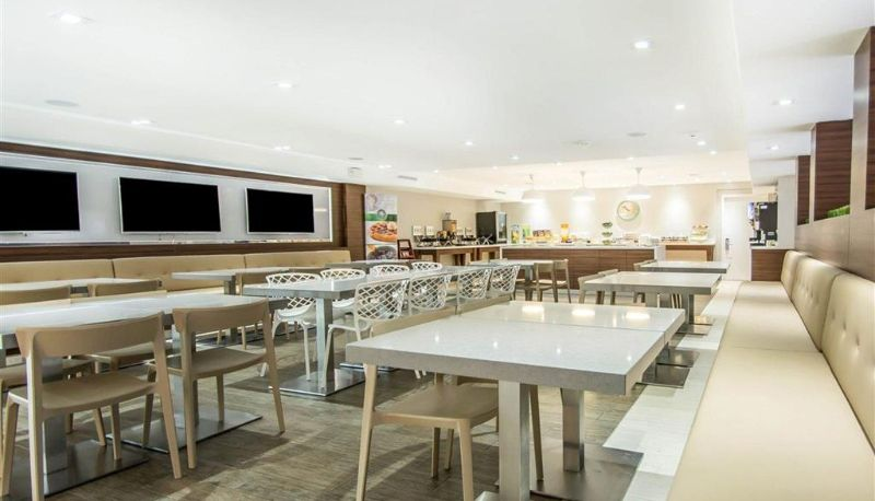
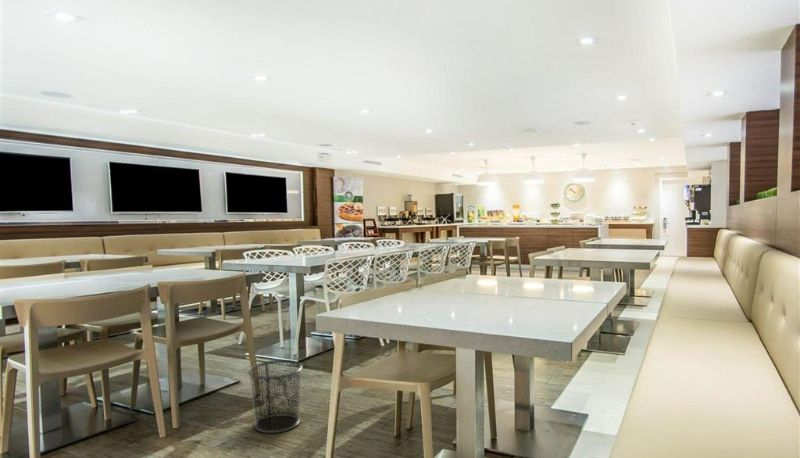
+ waste bin [247,359,304,434]
